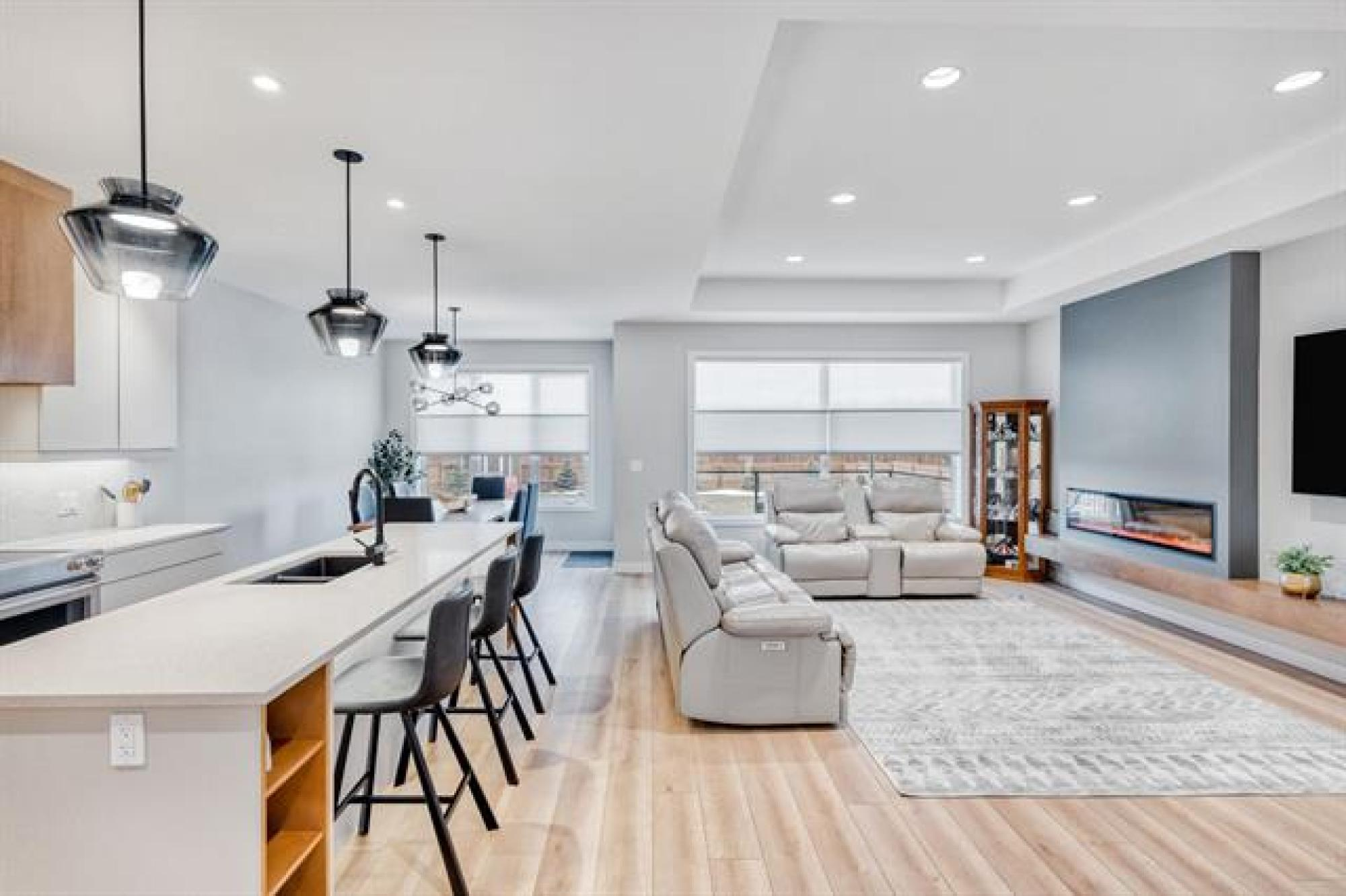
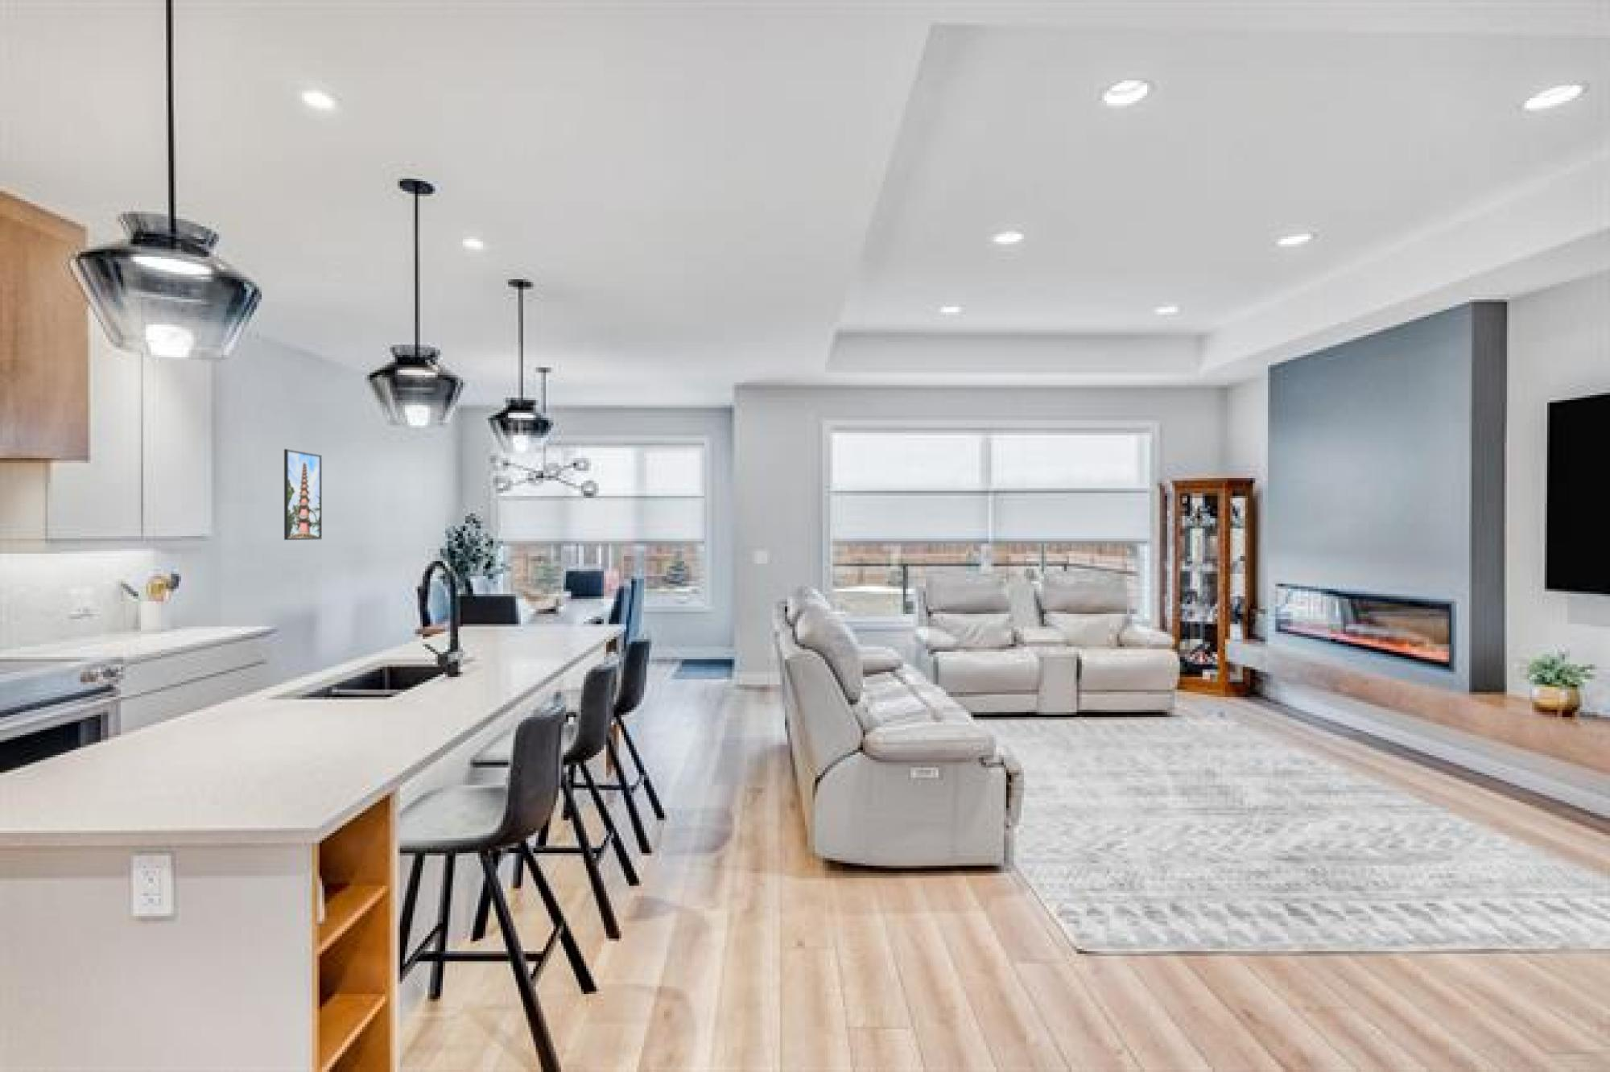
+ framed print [283,449,323,541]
